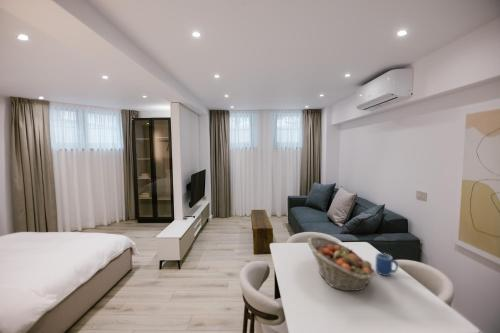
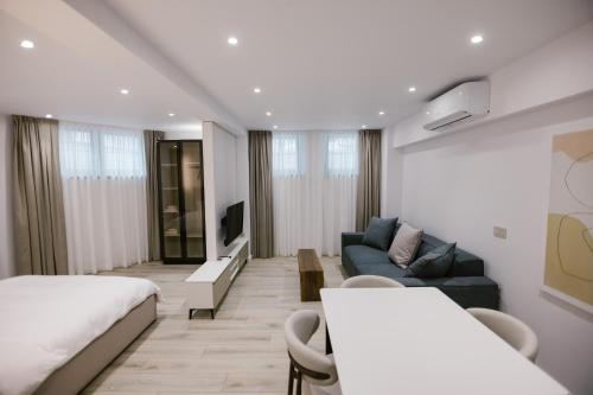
- fruit basket [307,236,377,292]
- mug [375,252,399,277]
